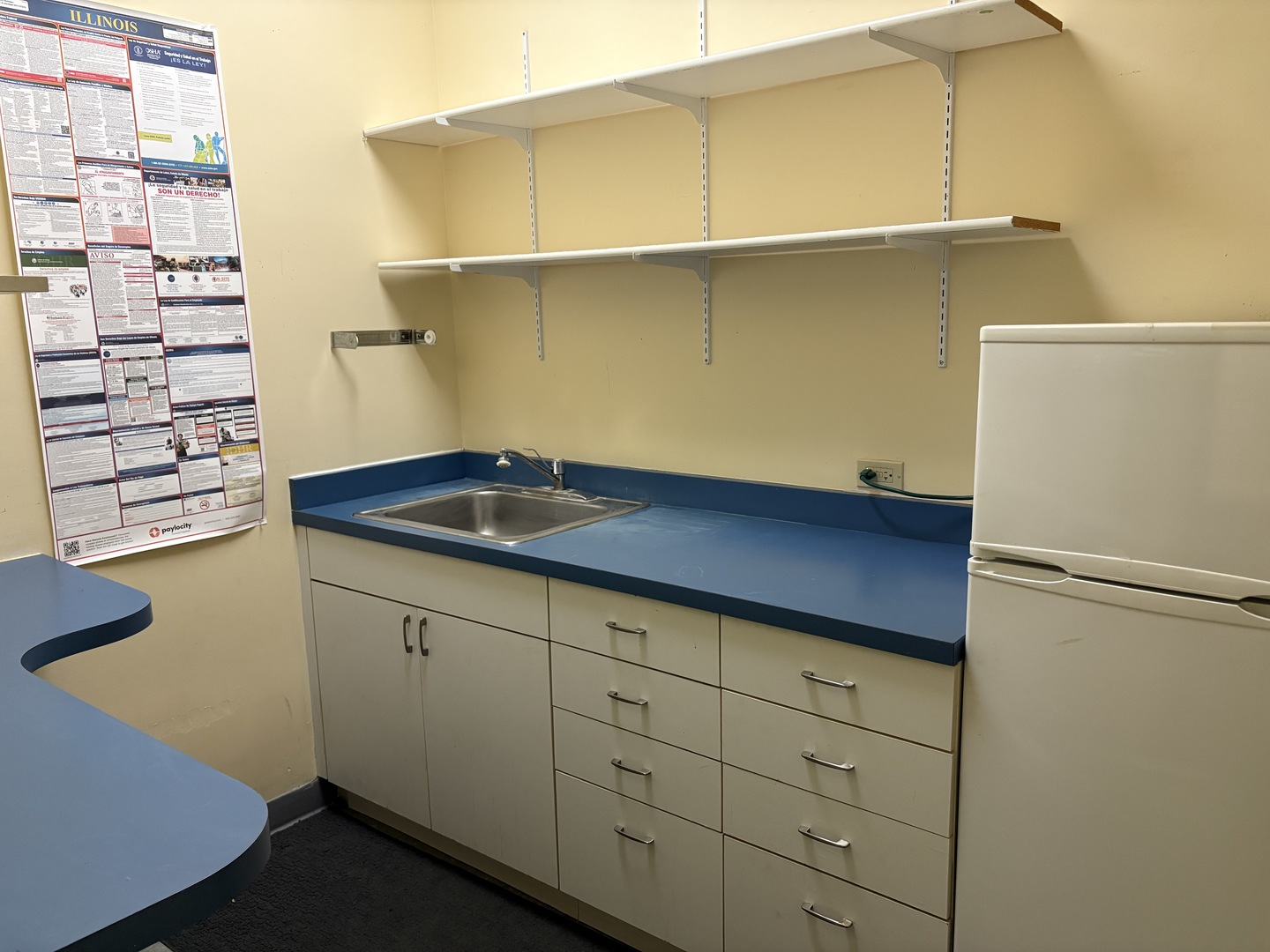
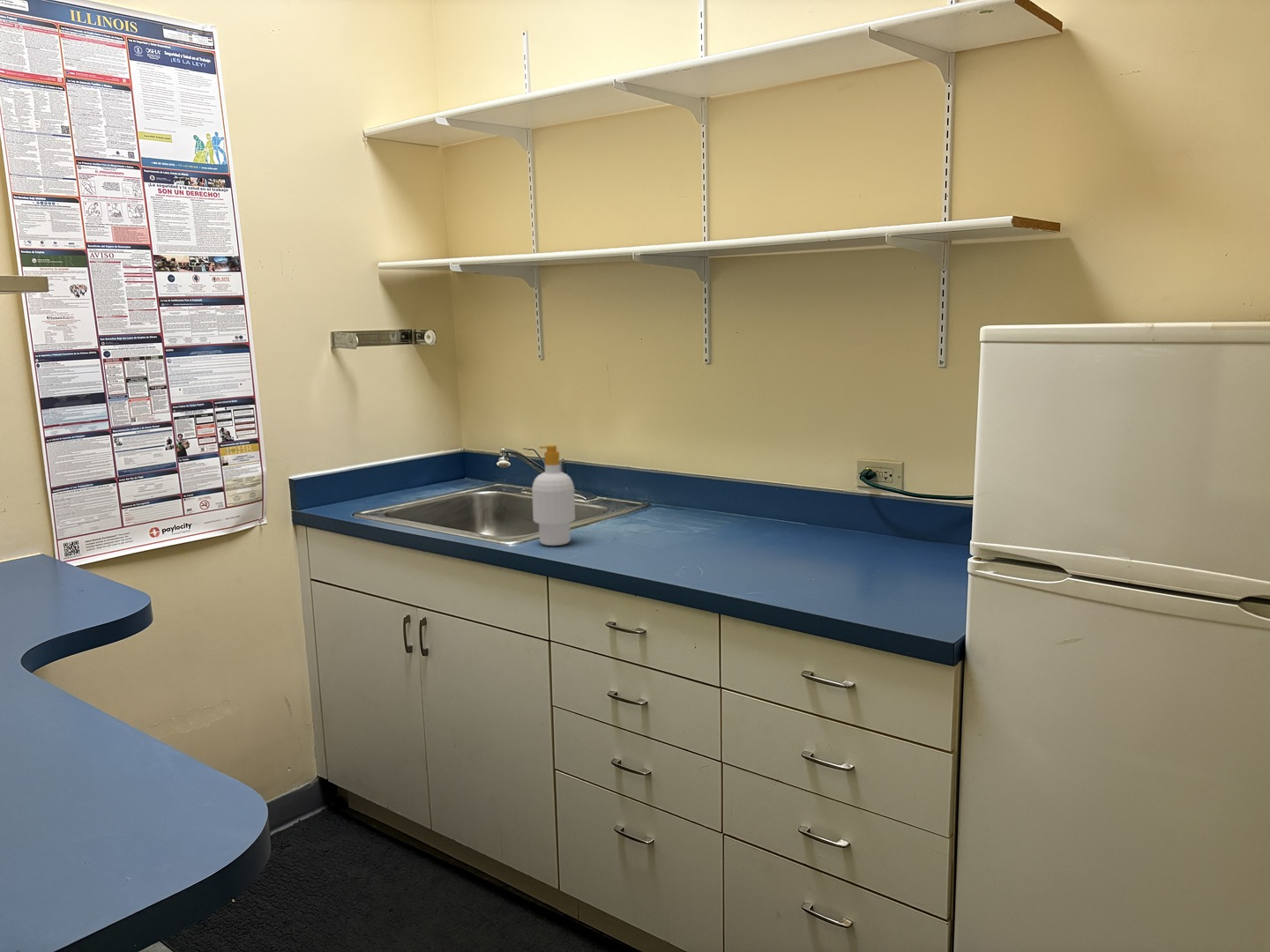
+ soap bottle [531,444,576,547]
